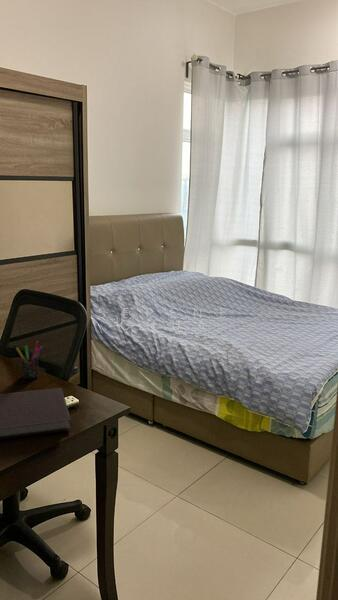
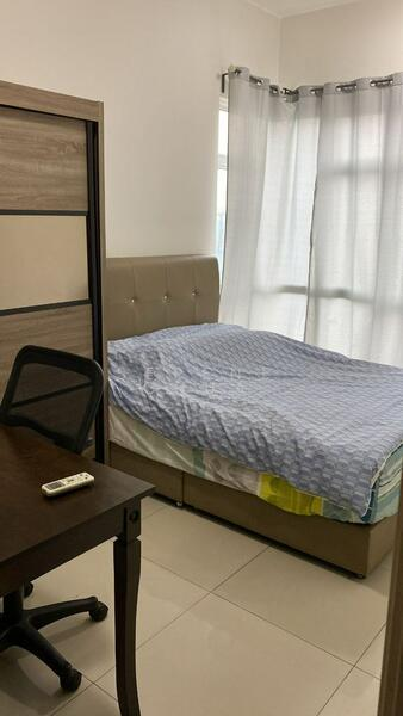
- pen holder [15,341,44,380]
- notebook [0,387,72,440]
